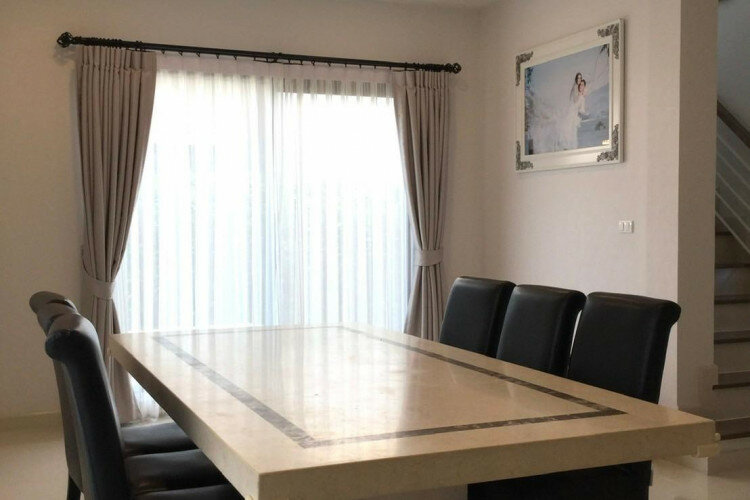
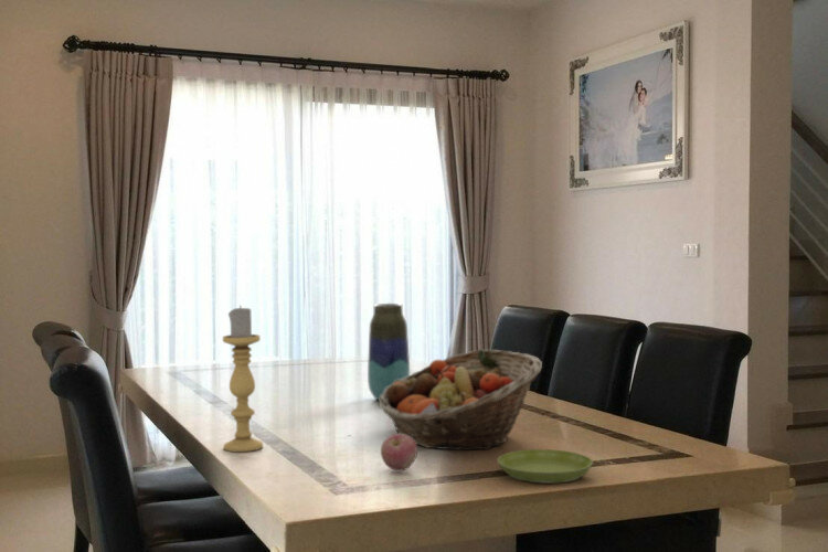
+ apple [380,433,418,471]
+ saucer [497,448,594,485]
+ vase [367,302,411,401]
+ candle holder [222,305,264,453]
+ fruit basket [378,348,543,452]
